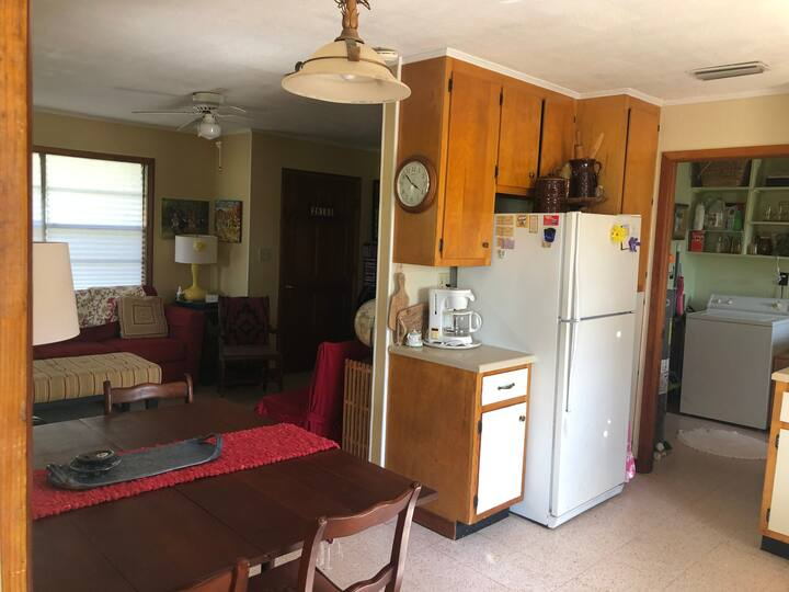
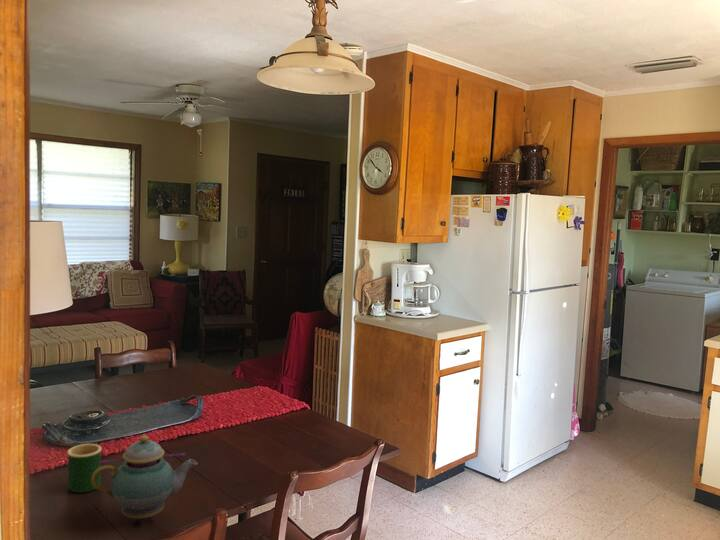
+ mug [66,443,103,493]
+ teapot [91,435,198,520]
